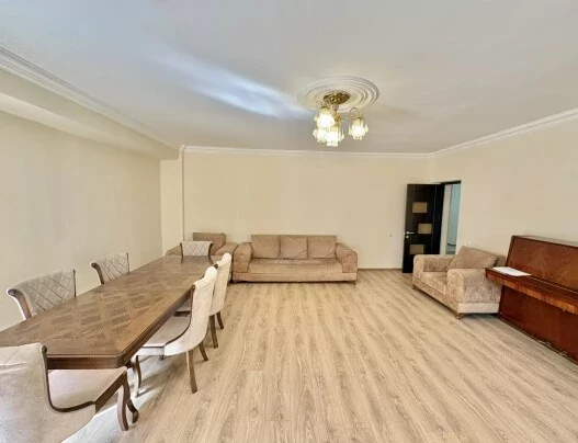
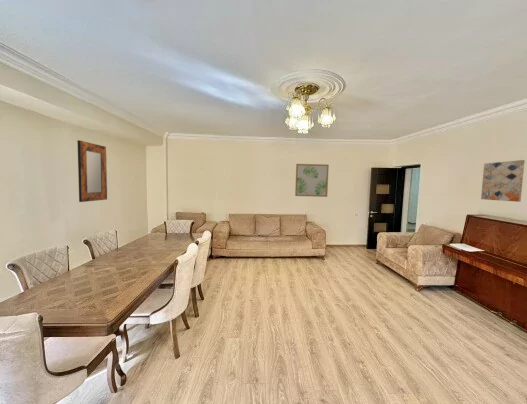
+ wall art [480,159,526,203]
+ home mirror [76,139,108,203]
+ wall art [294,163,330,198]
